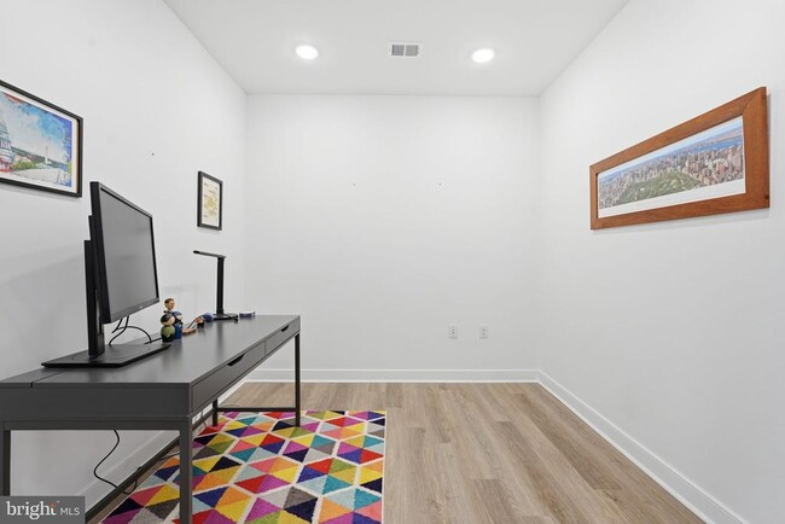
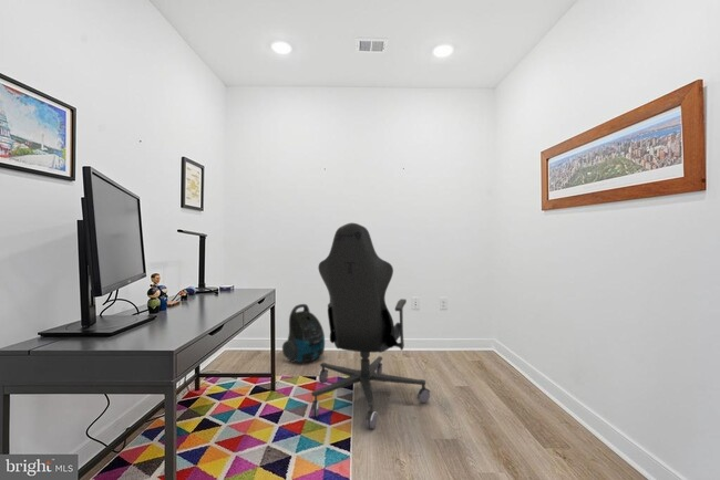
+ vacuum cleaner [281,303,326,364]
+ office chair [310,222,431,429]
